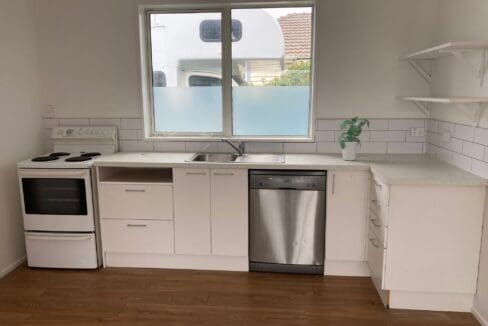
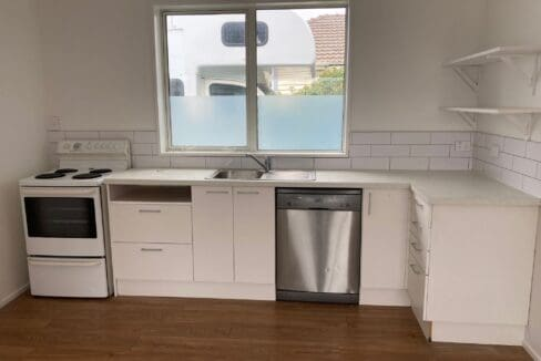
- potted plant [336,115,371,161]
